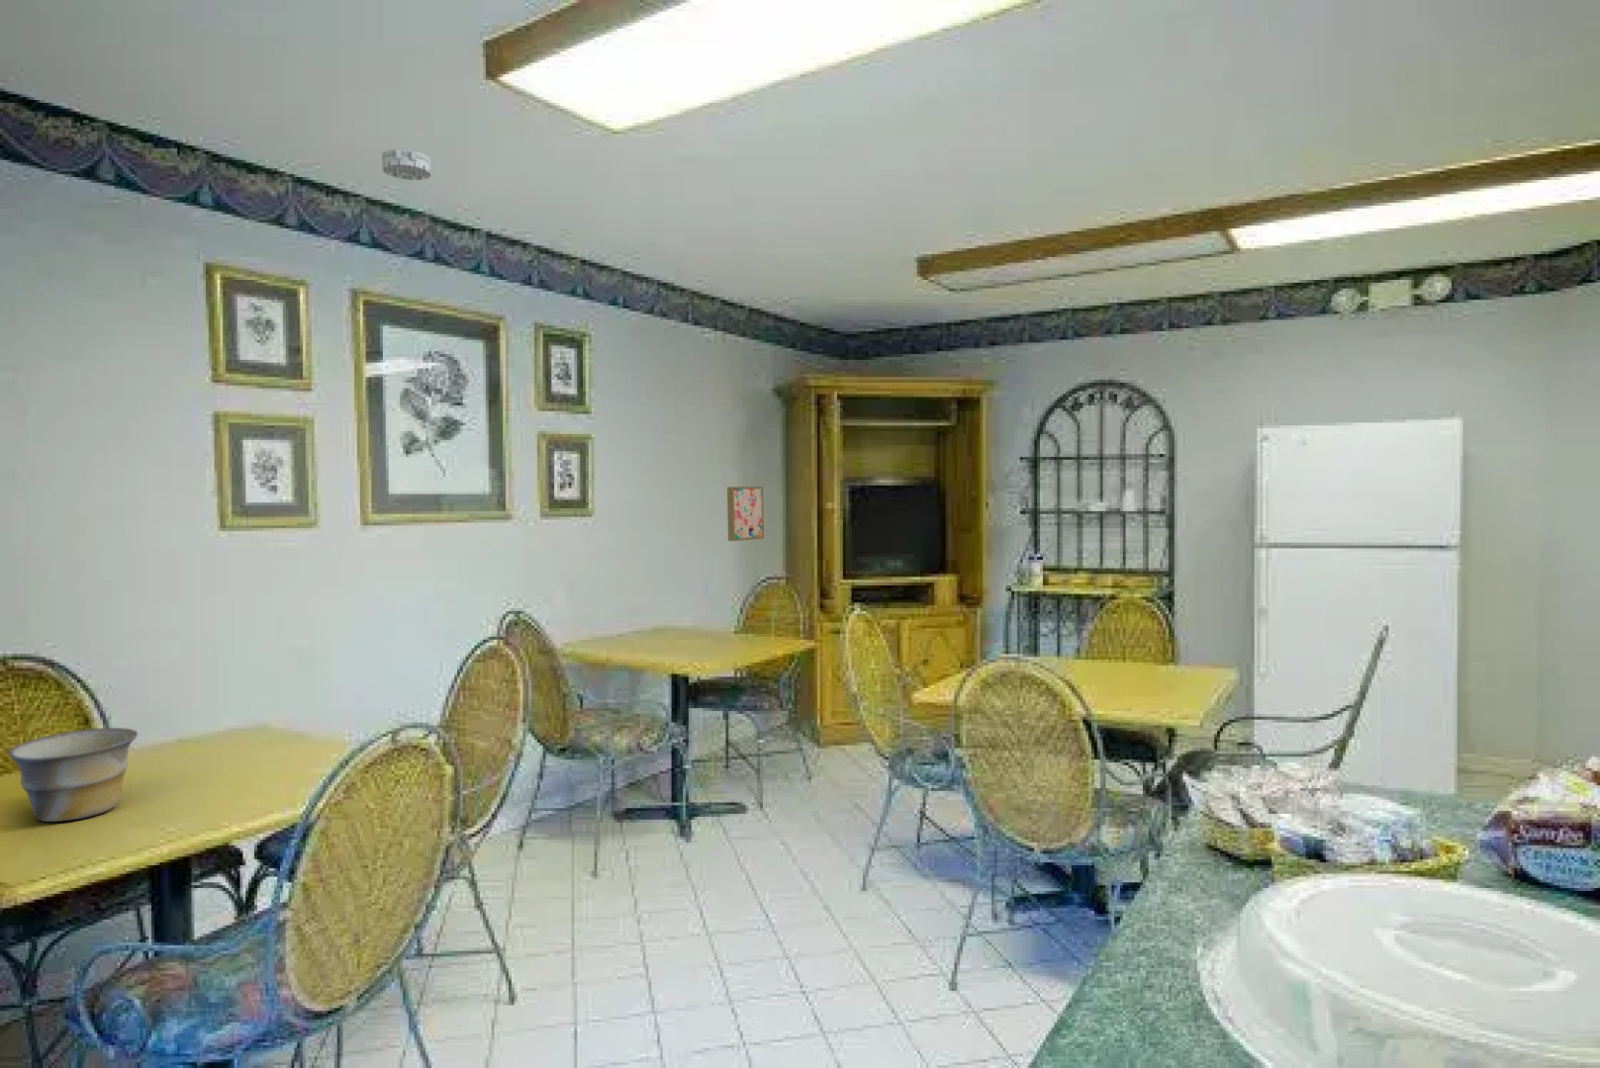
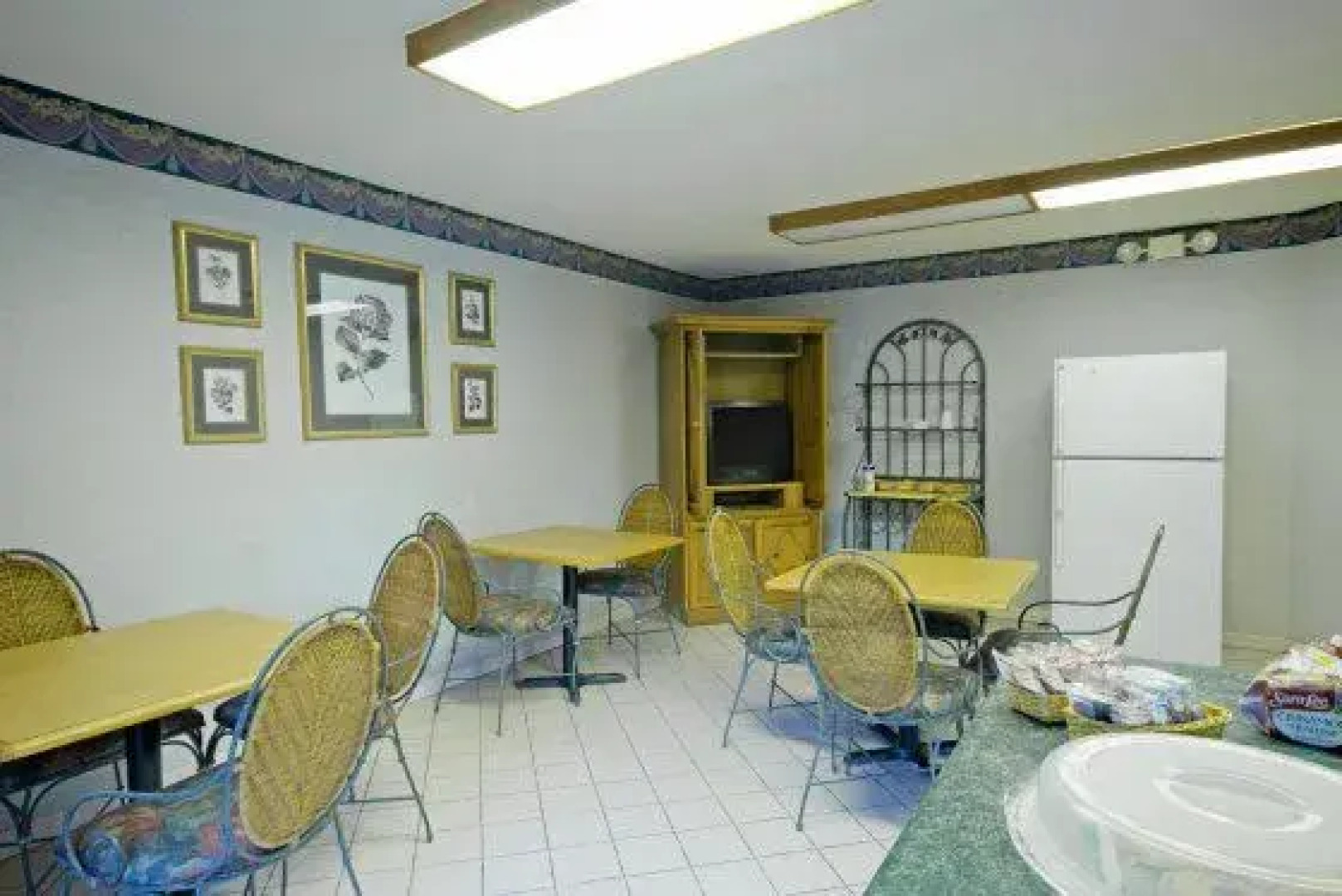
- bowl [7,727,138,822]
- smoke detector [382,148,433,181]
- wall art [726,485,765,542]
